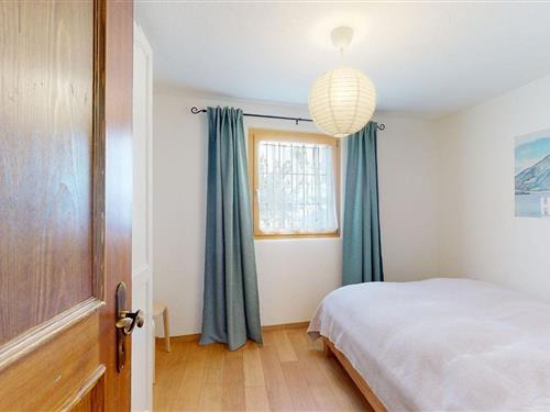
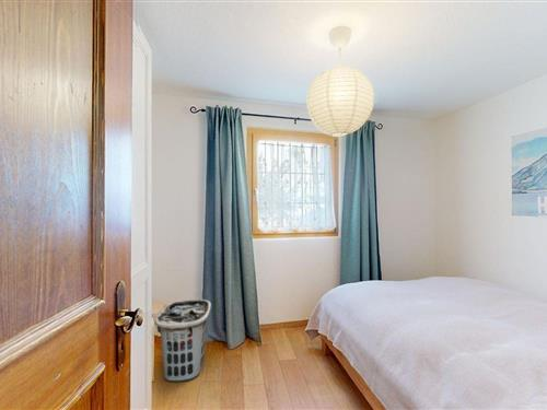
+ clothes hamper [153,298,212,382]
